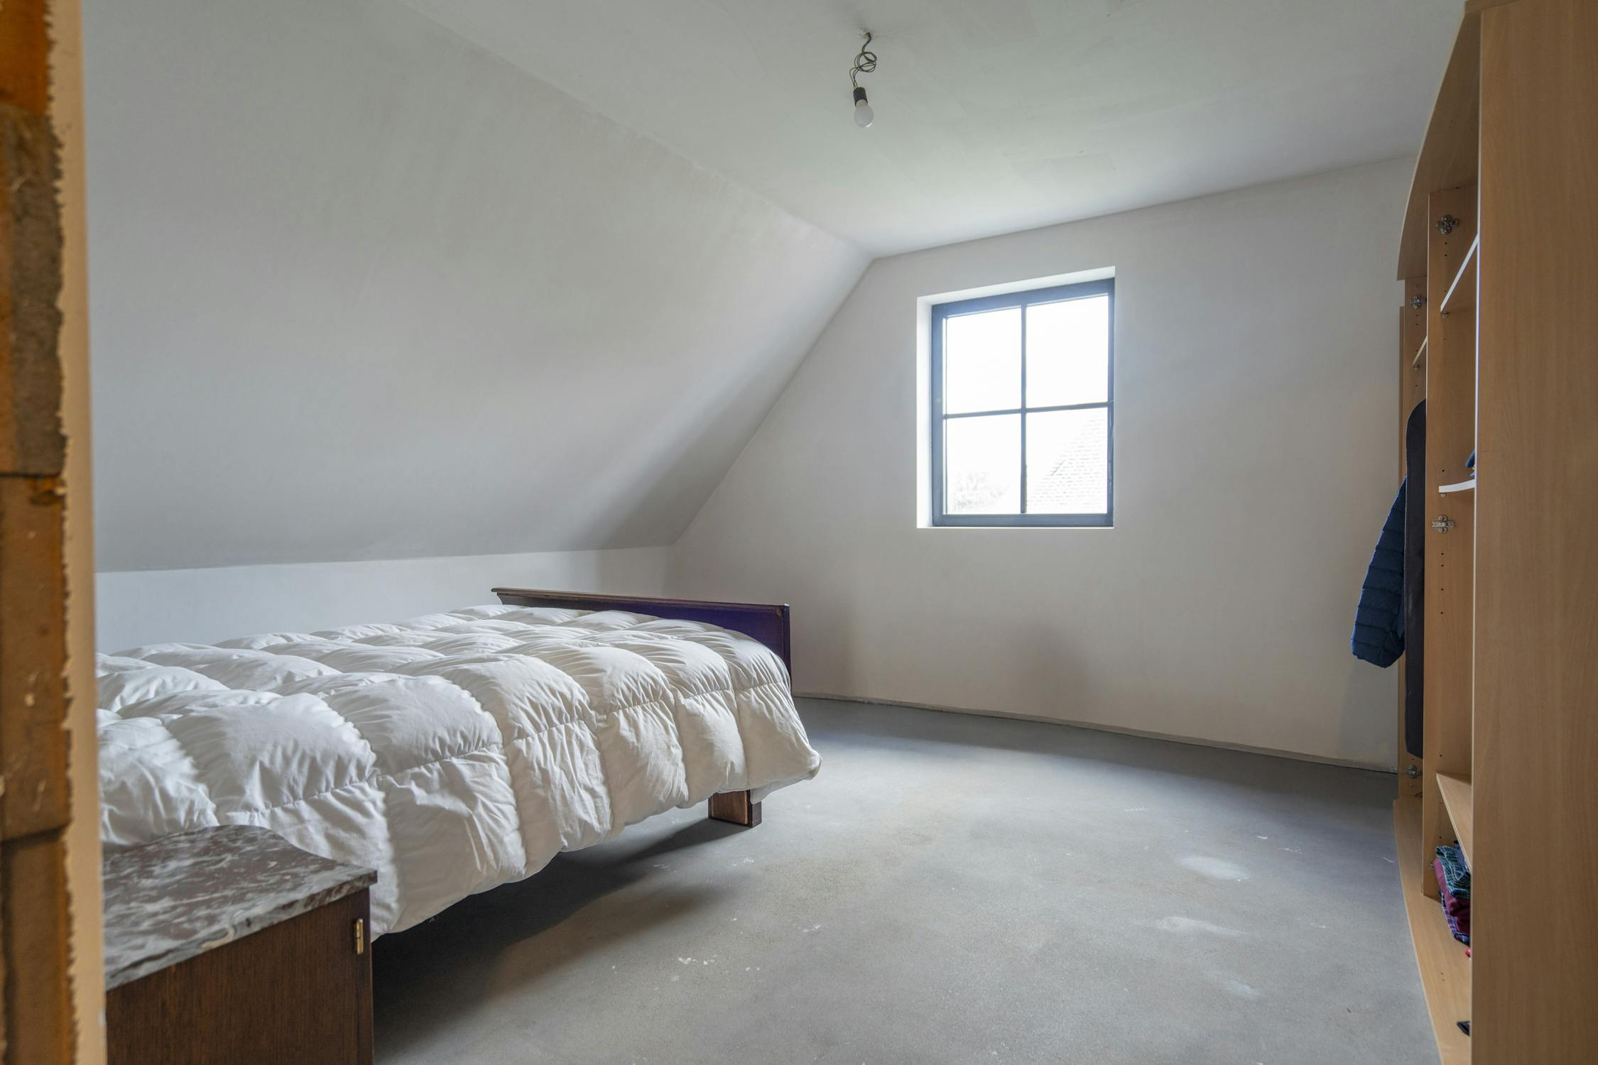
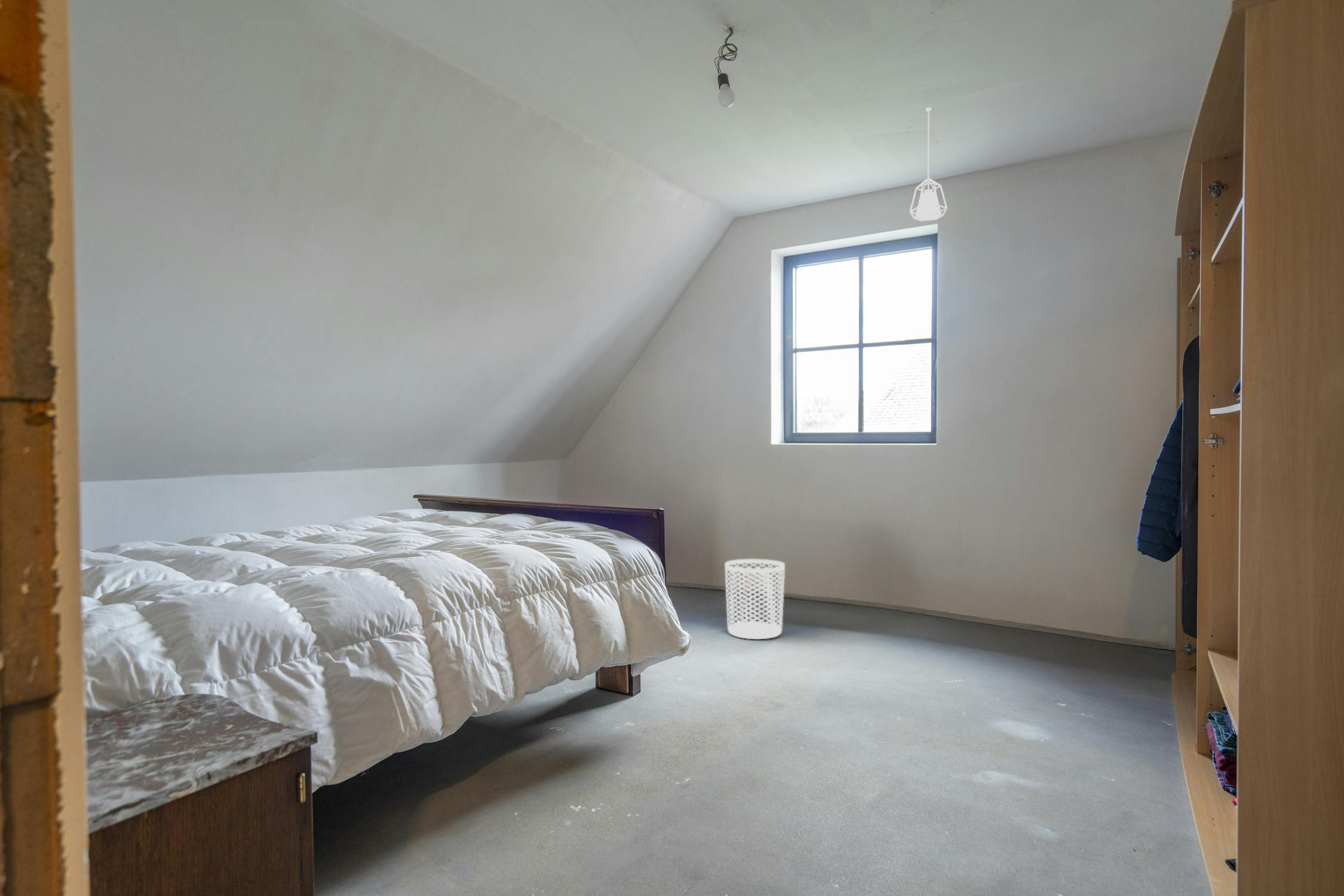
+ waste bin [725,559,785,640]
+ pendant lamp [909,107,948,222]
